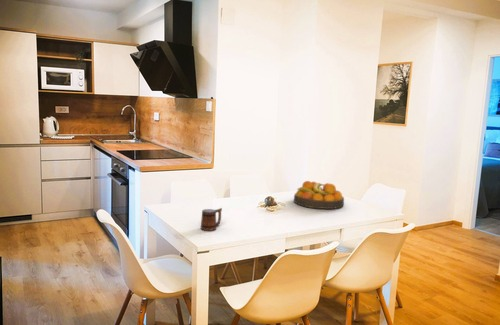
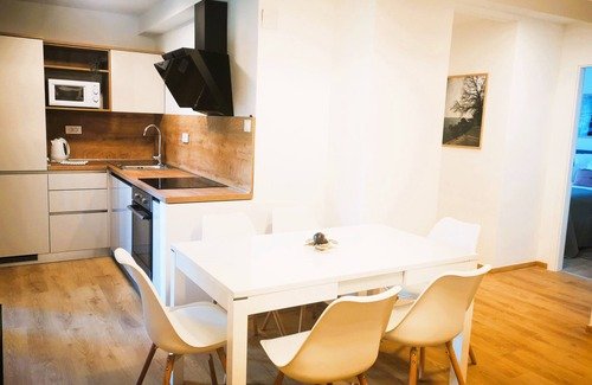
- mug [200,207,223,232]
- fruit bowl [293,180,345,210]
